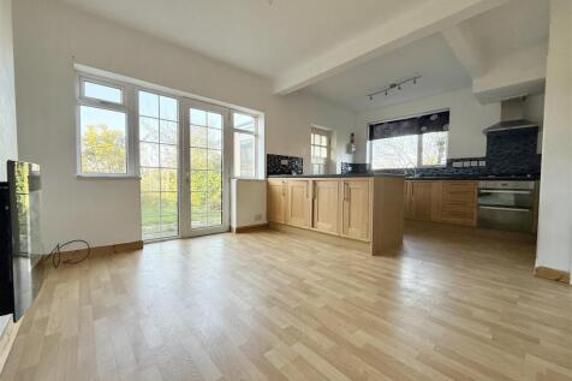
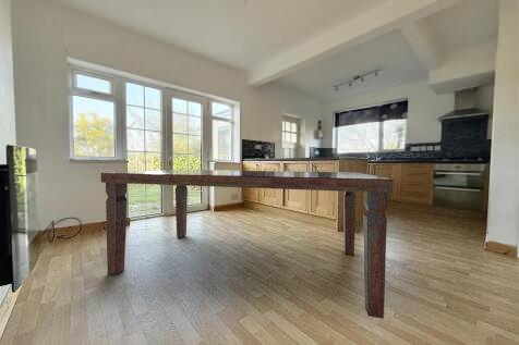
+ dining table [100,169,395,320]
